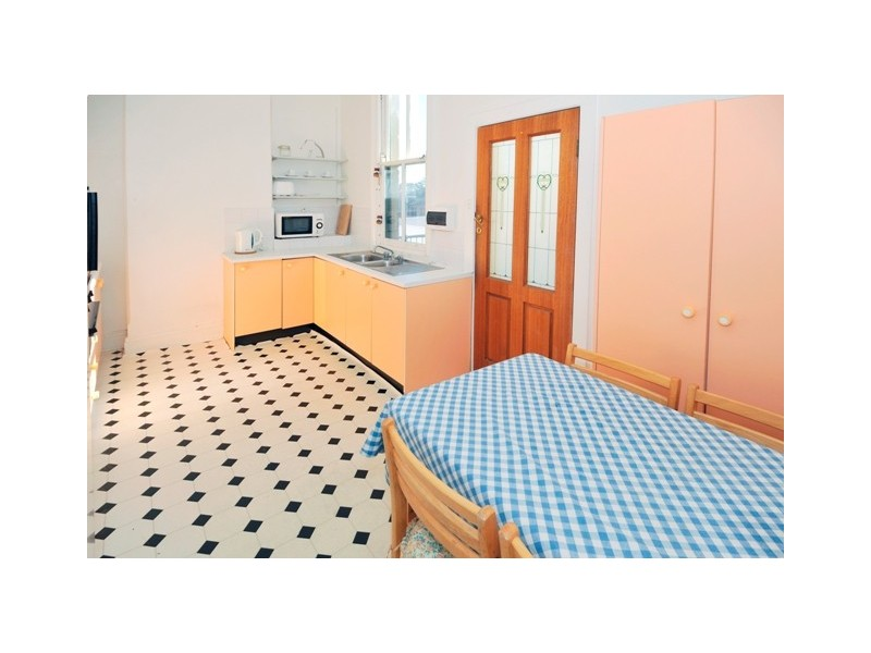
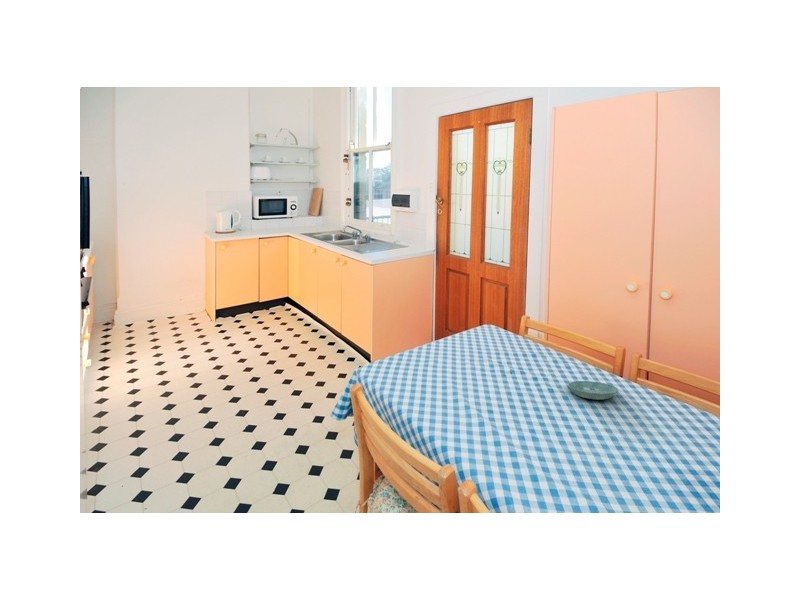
+ saucer [567,380,619,400]
